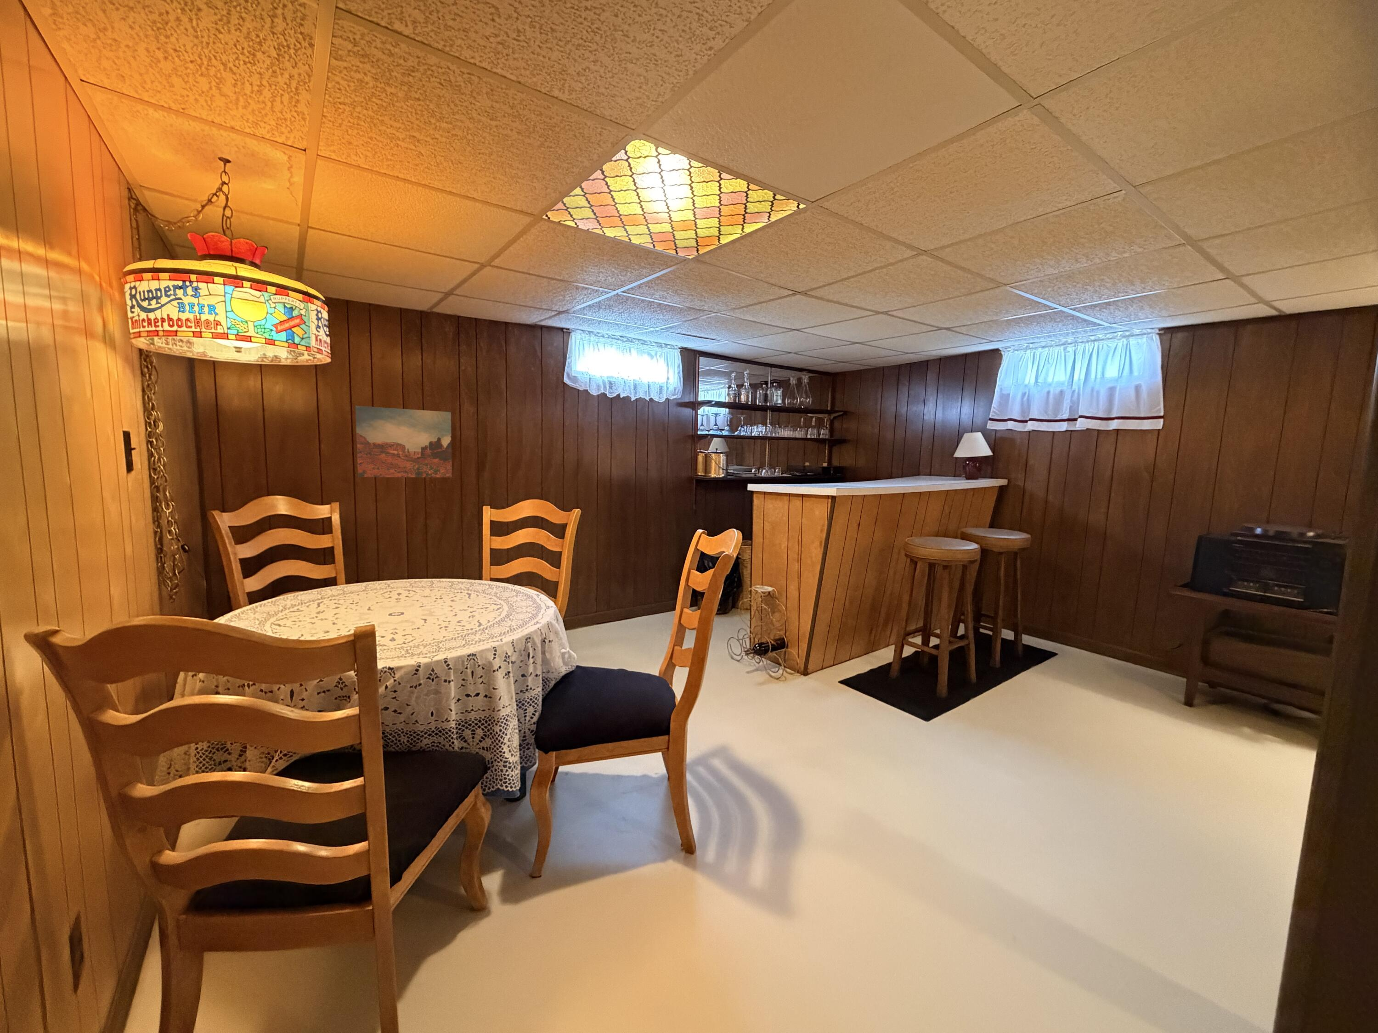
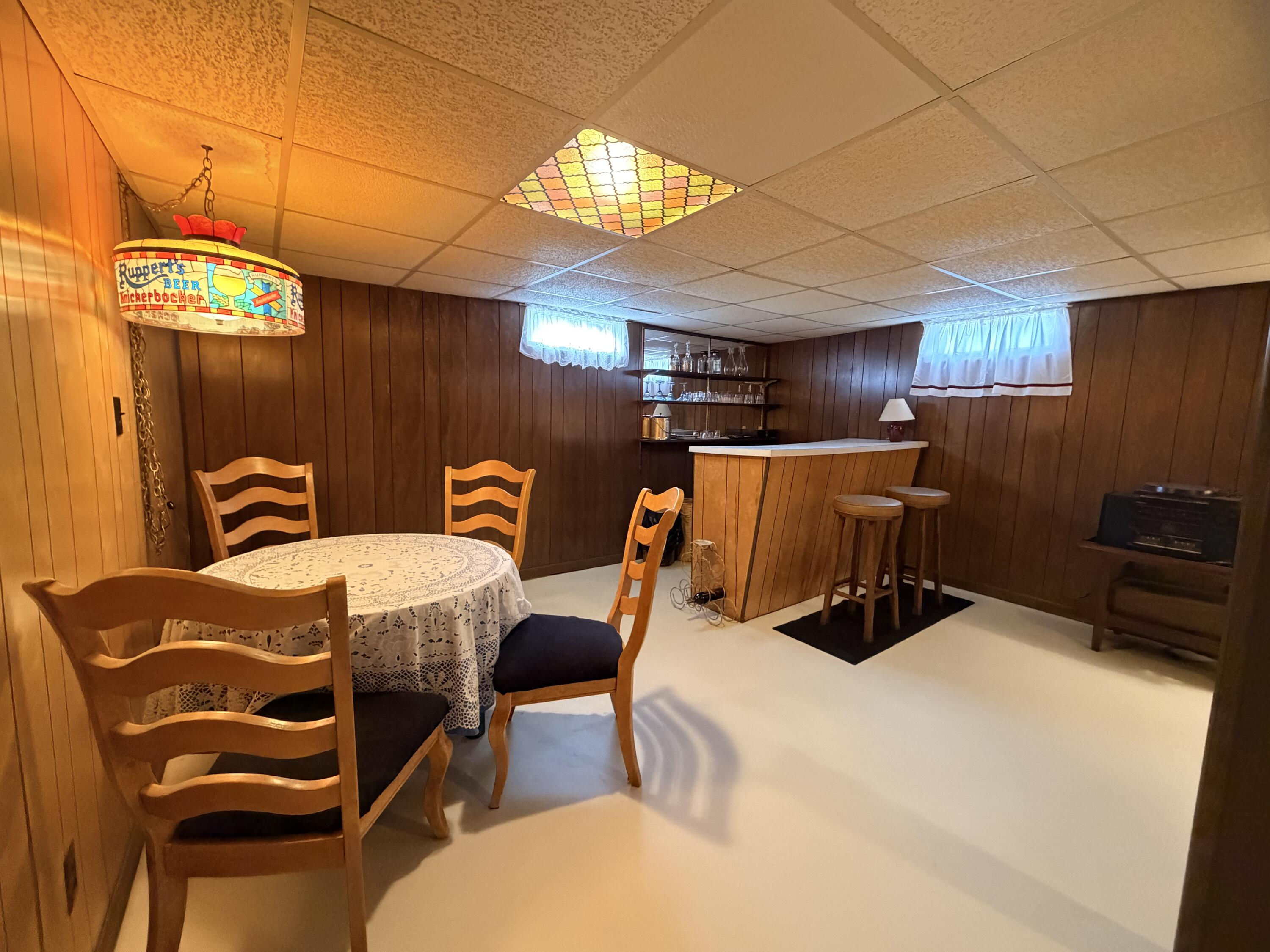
- wall art [355,406,452,477]
